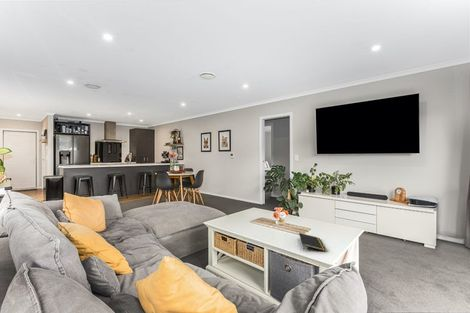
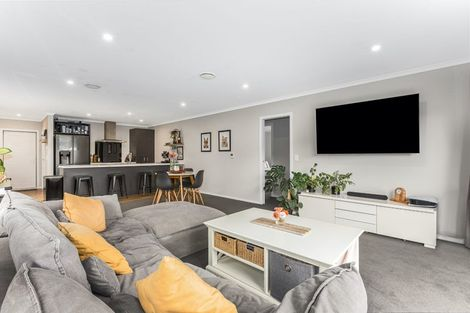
- notepad [298,232,326,252]
